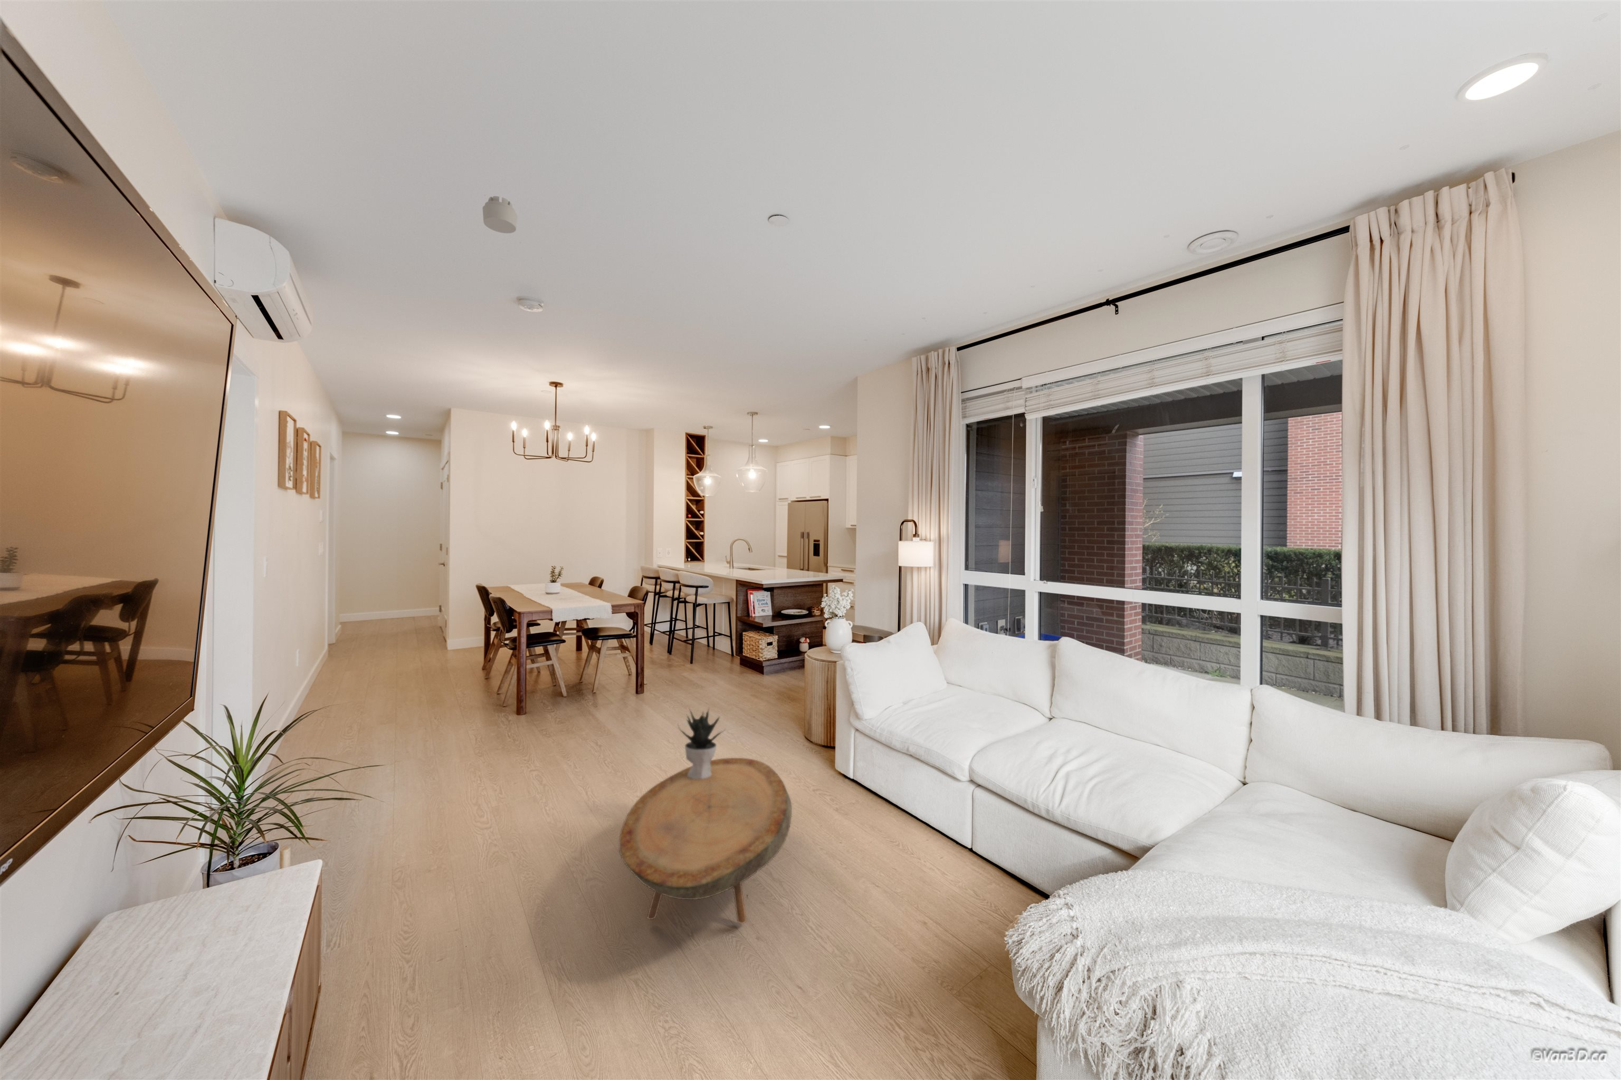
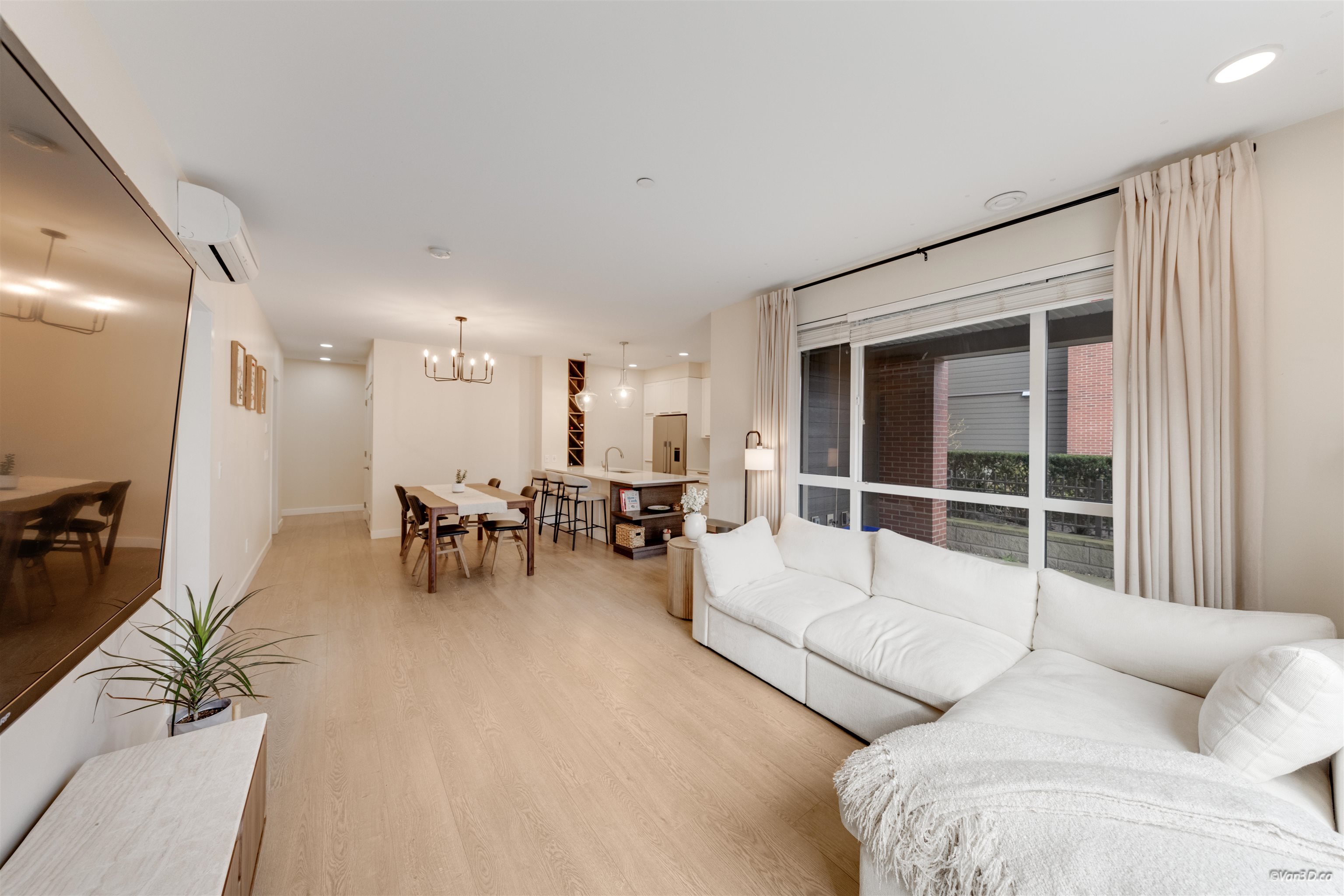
- potted plant [677,708,726,780]
- smoke detector [481,195,519,234]
- coffee table [619,757,792,925]
